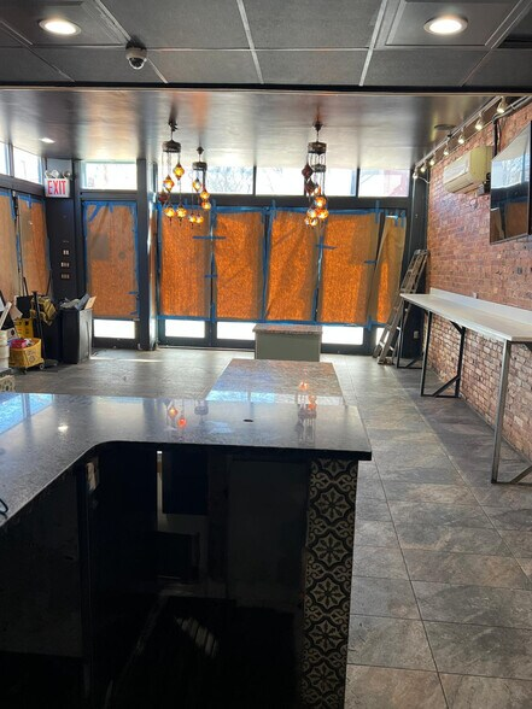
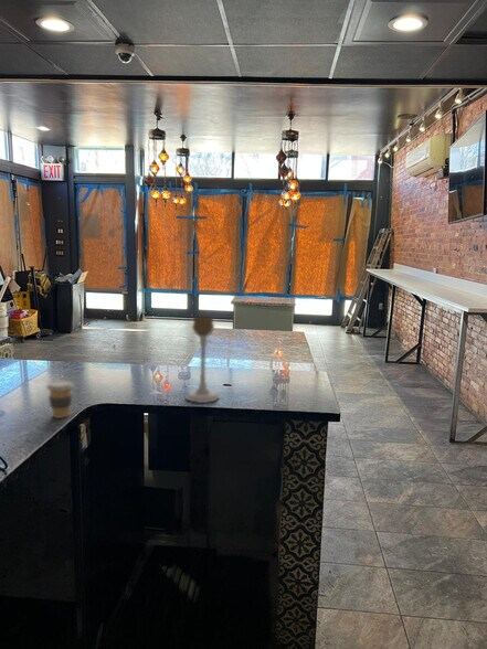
+ coffee cup [45,380,75,419]
+ candle holder [184,315,221,404]
